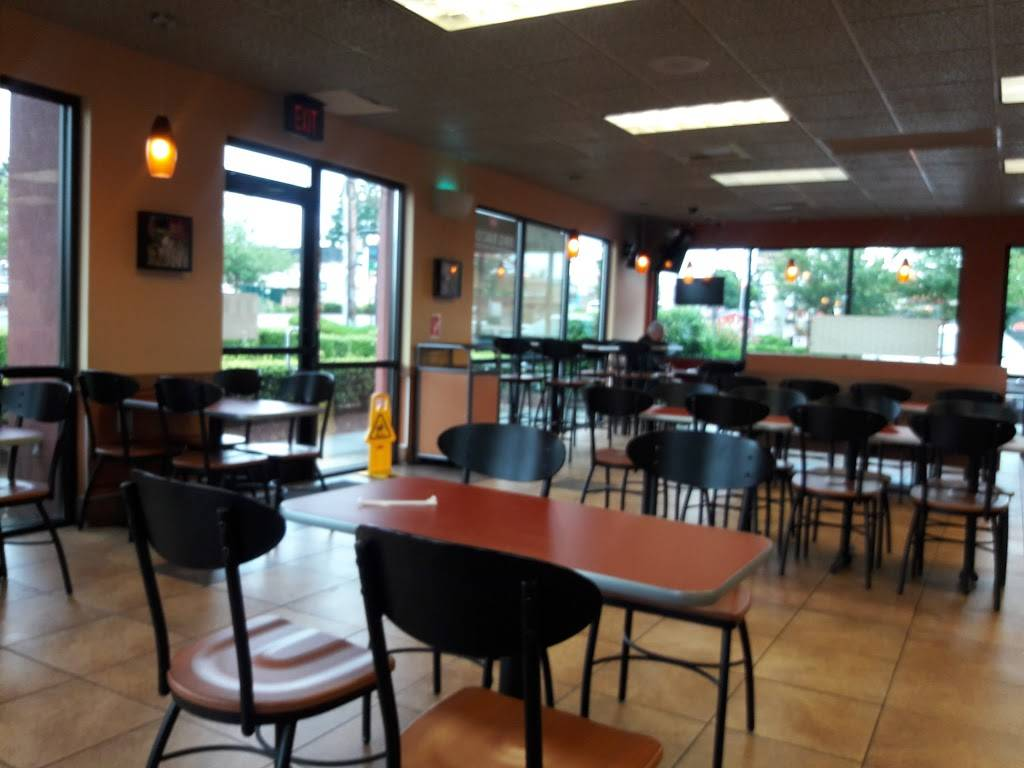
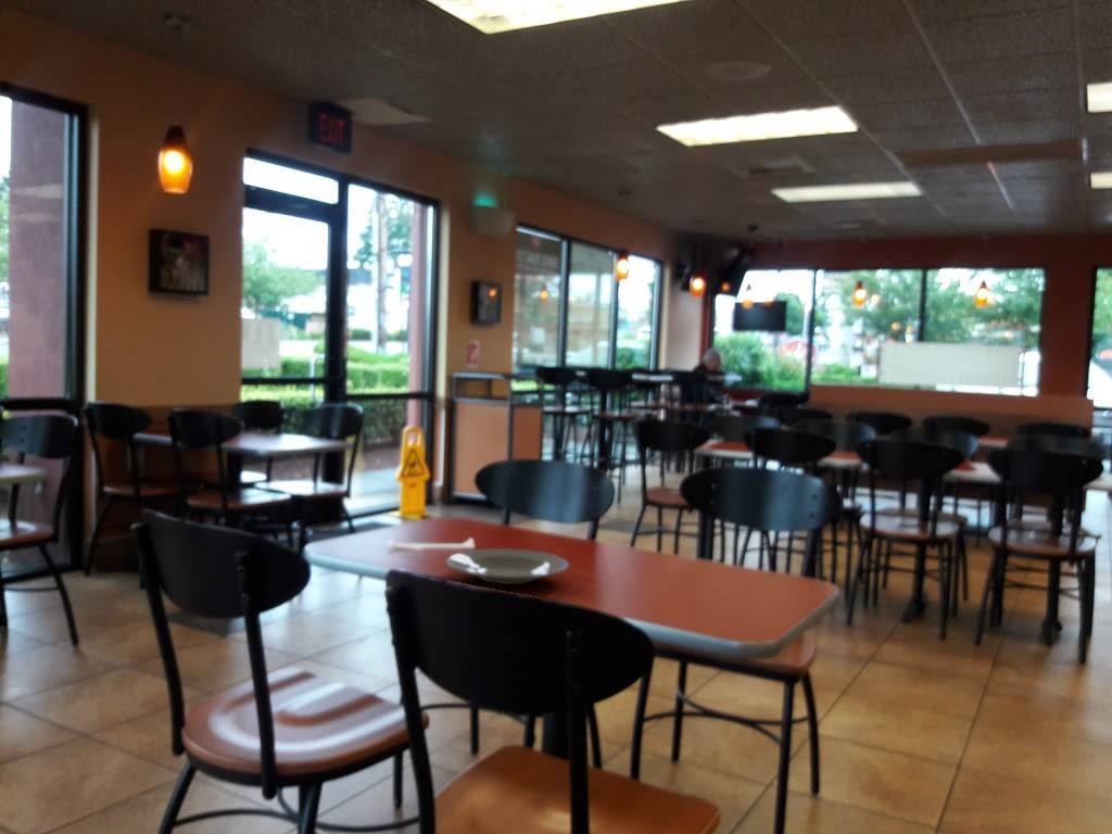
+ plate [444,547,570,585]
